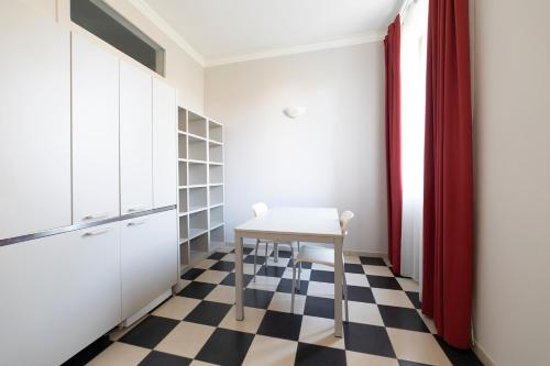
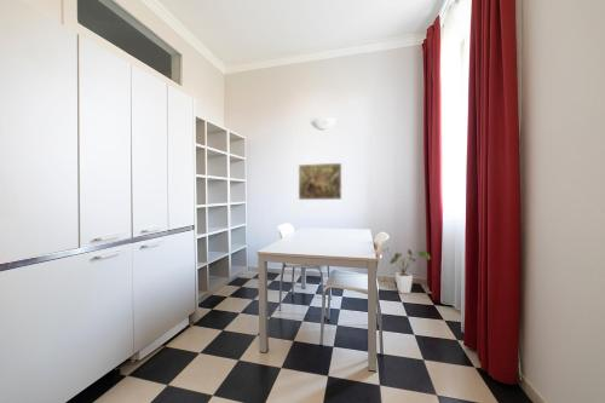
+ house plant [382,248,431,294]
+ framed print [298,162,342,201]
